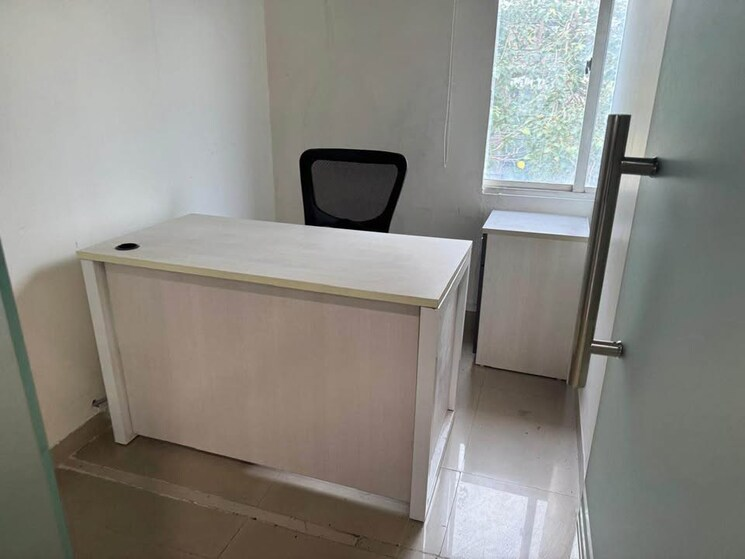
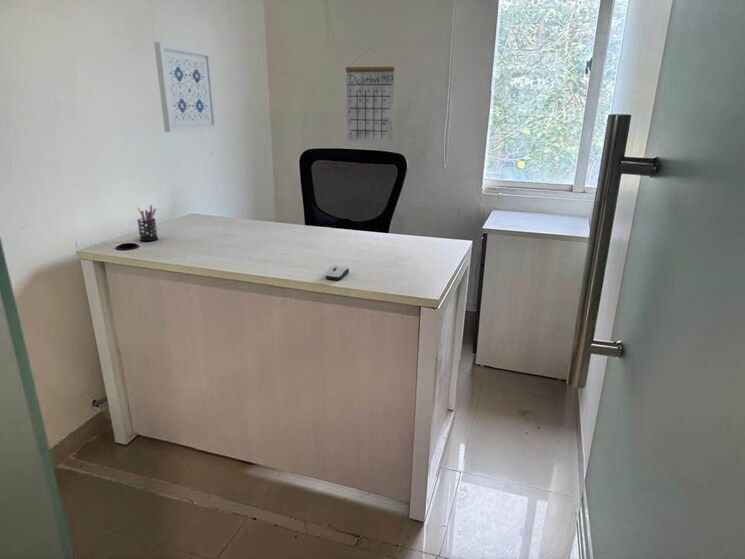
+ computer mouse [325,263,350,281]
+ pen holder [136,204,159,242]
+ calendar [345,48,396,143]
+ wall art [153,41,218,133]
